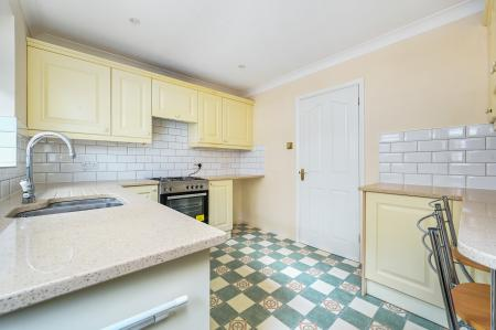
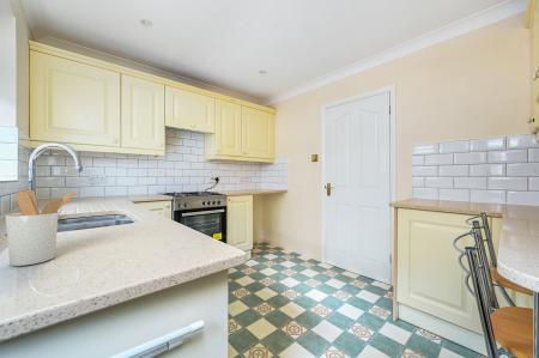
+ utensil holder [5,189,78,267]
